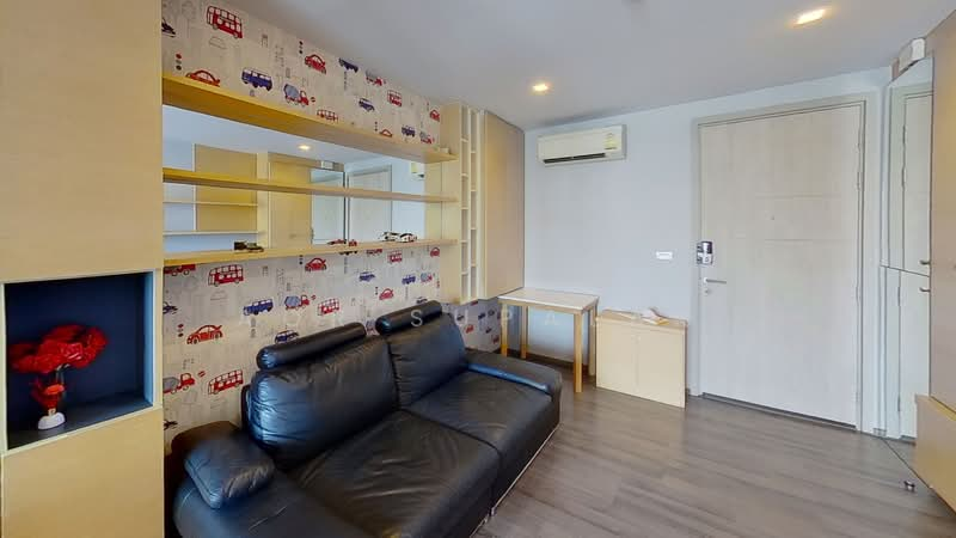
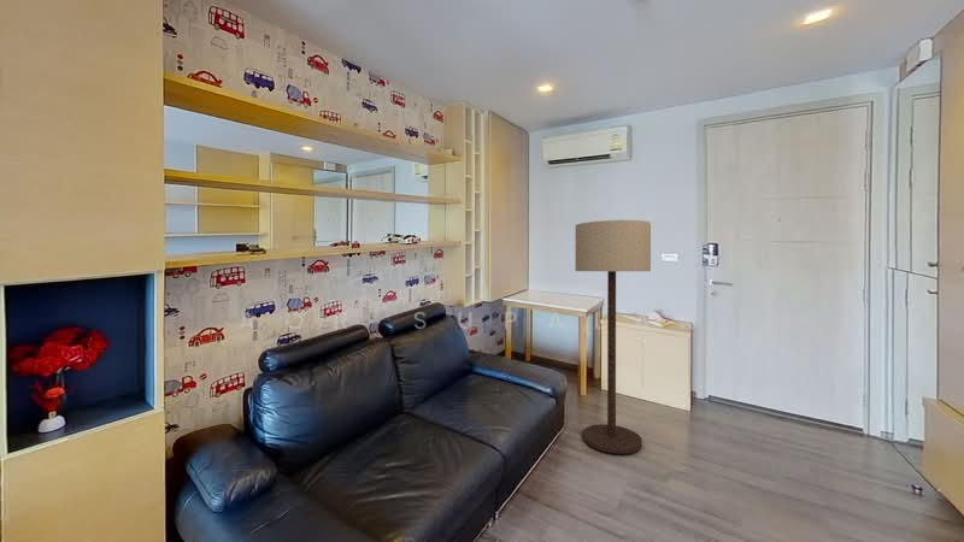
+ floor lamp [575,219,652,455]
